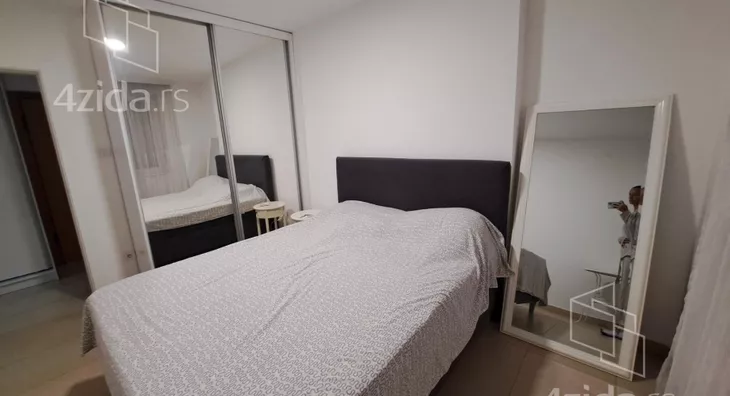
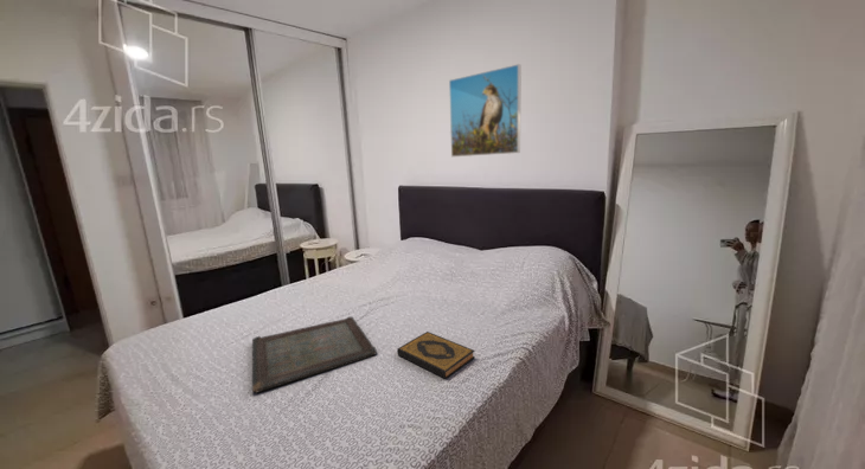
+ hardback book [396,330,476,380]
+ serving tray [251,316,378,394]
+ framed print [448,63,523,158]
